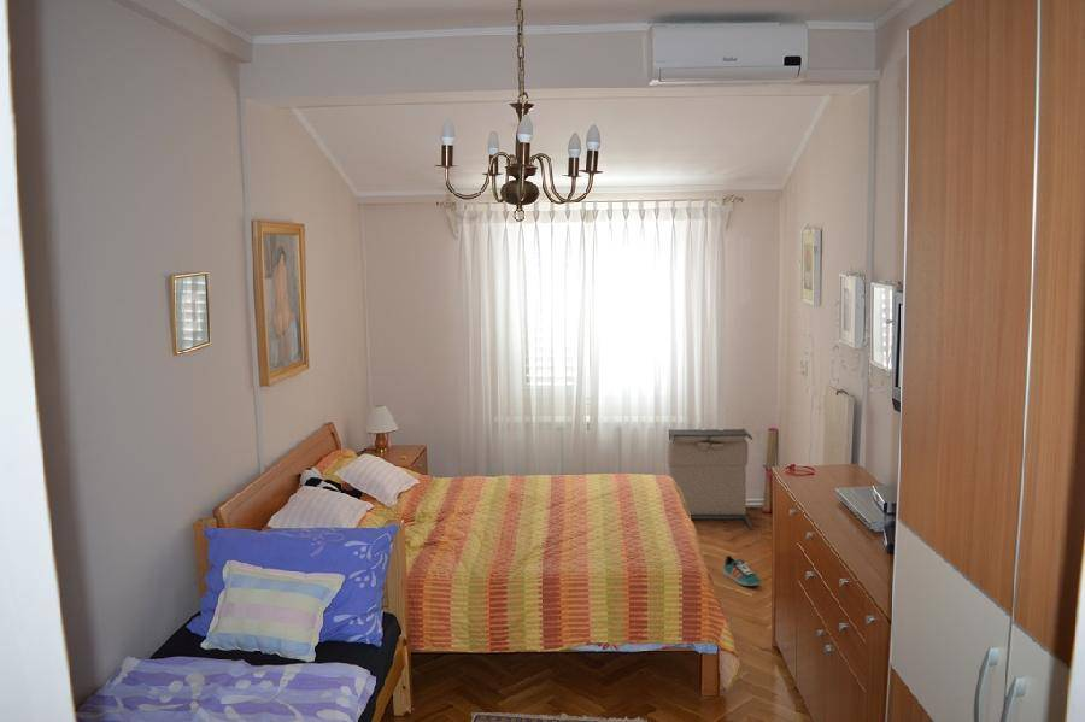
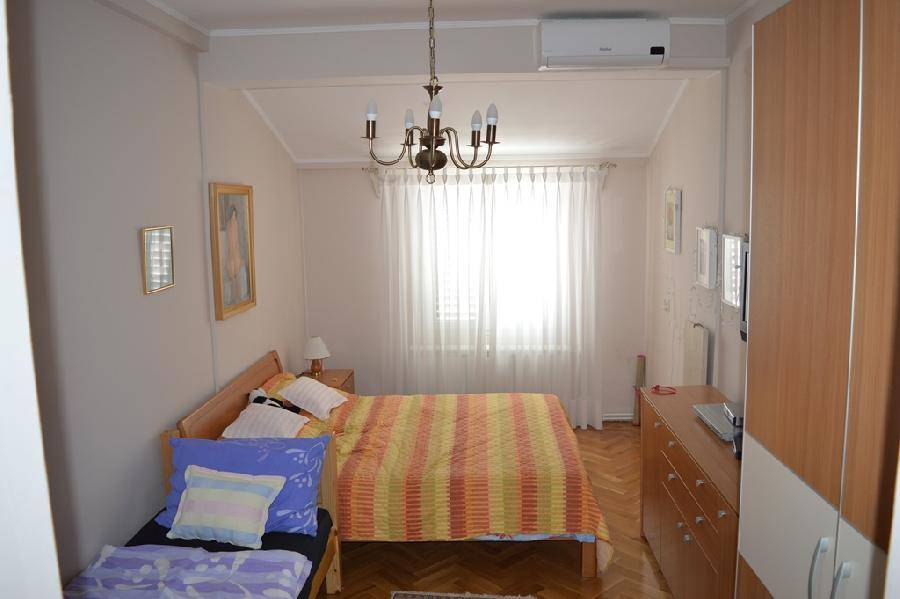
- laundry hamper [667,428,753,529]
- sneaker [722,554,762,587]
